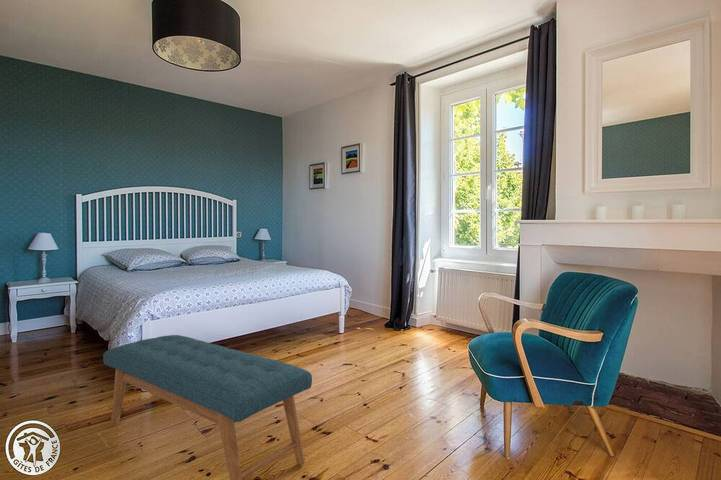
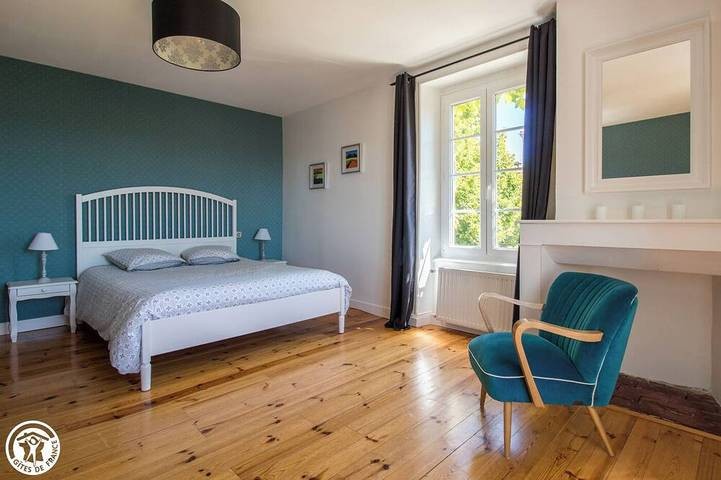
- bench [102,334,313,480]
